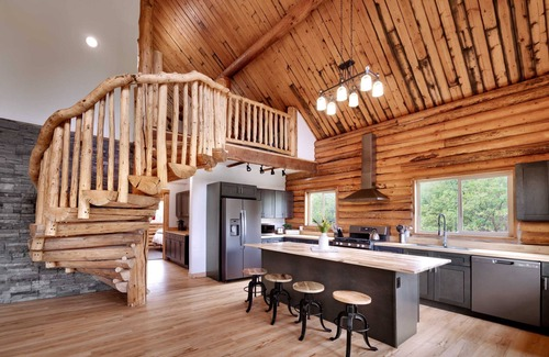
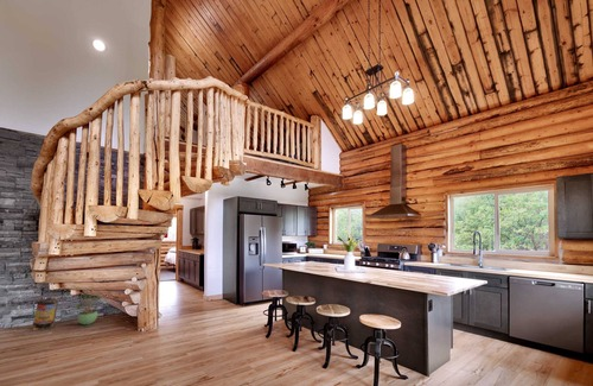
+ potted plant [75,293,102,325]
+ trash can [31,296,59,331]
